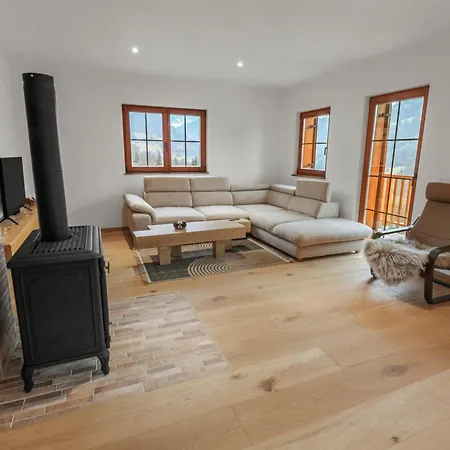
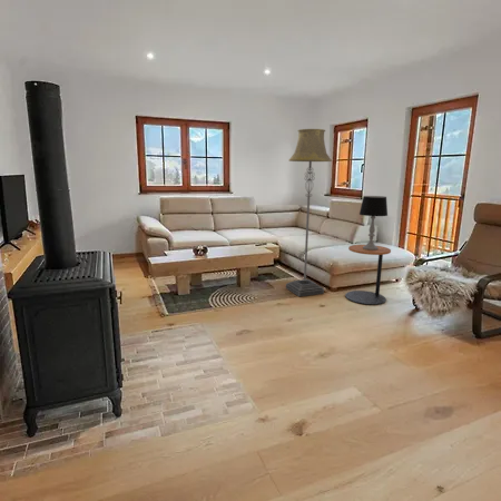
+ side table [344,244,392,306]
+ floor lamp [285,128,333,297]
+ table lamp [358,195,389,250]
